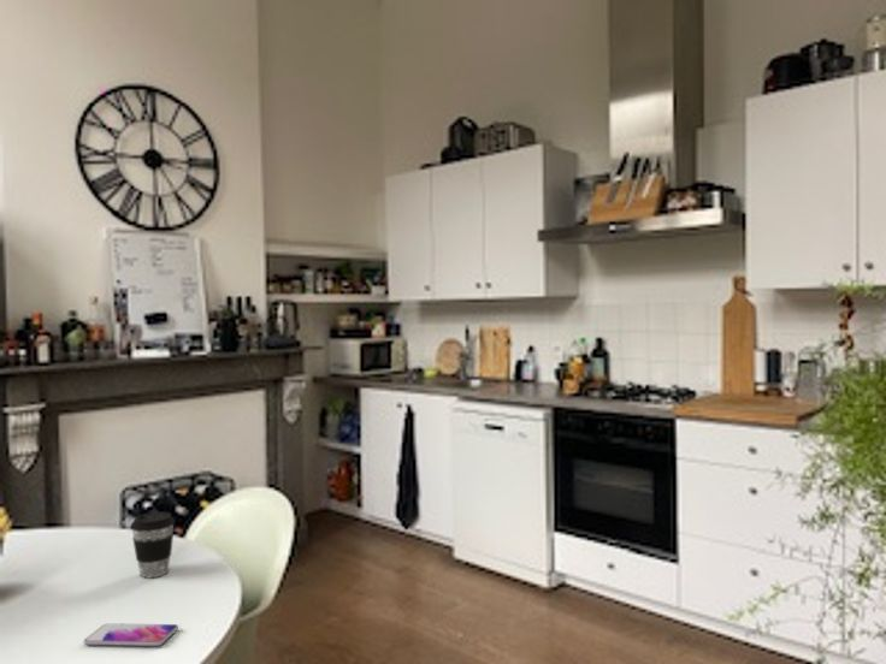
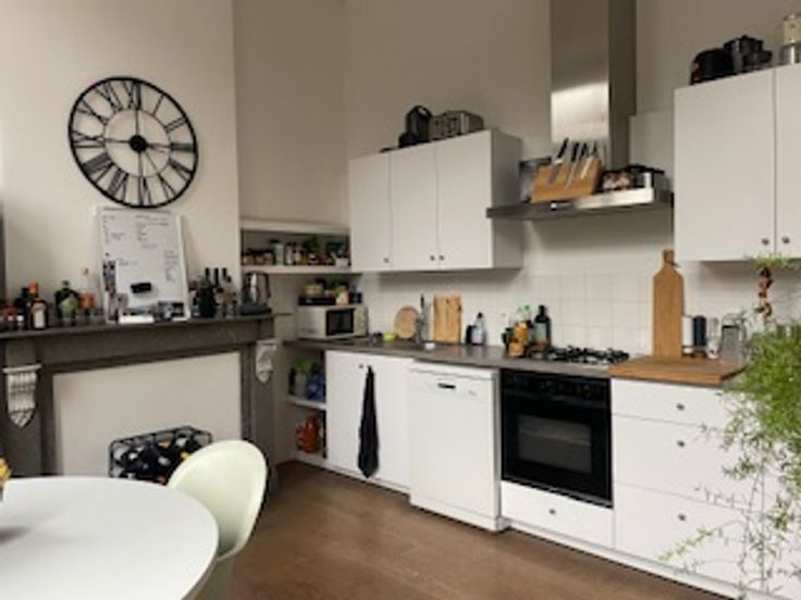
- smartphone [82,623,179,647]
- coffee cup [130,511,176,579]
